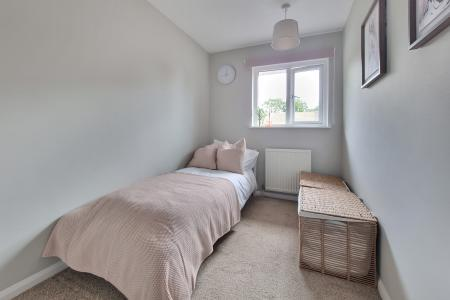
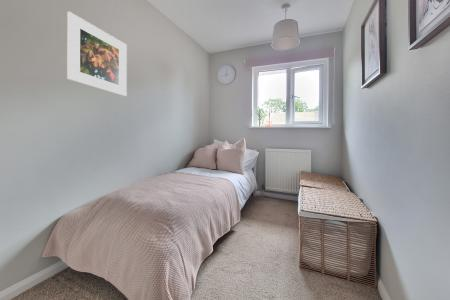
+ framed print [66,11,128,97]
